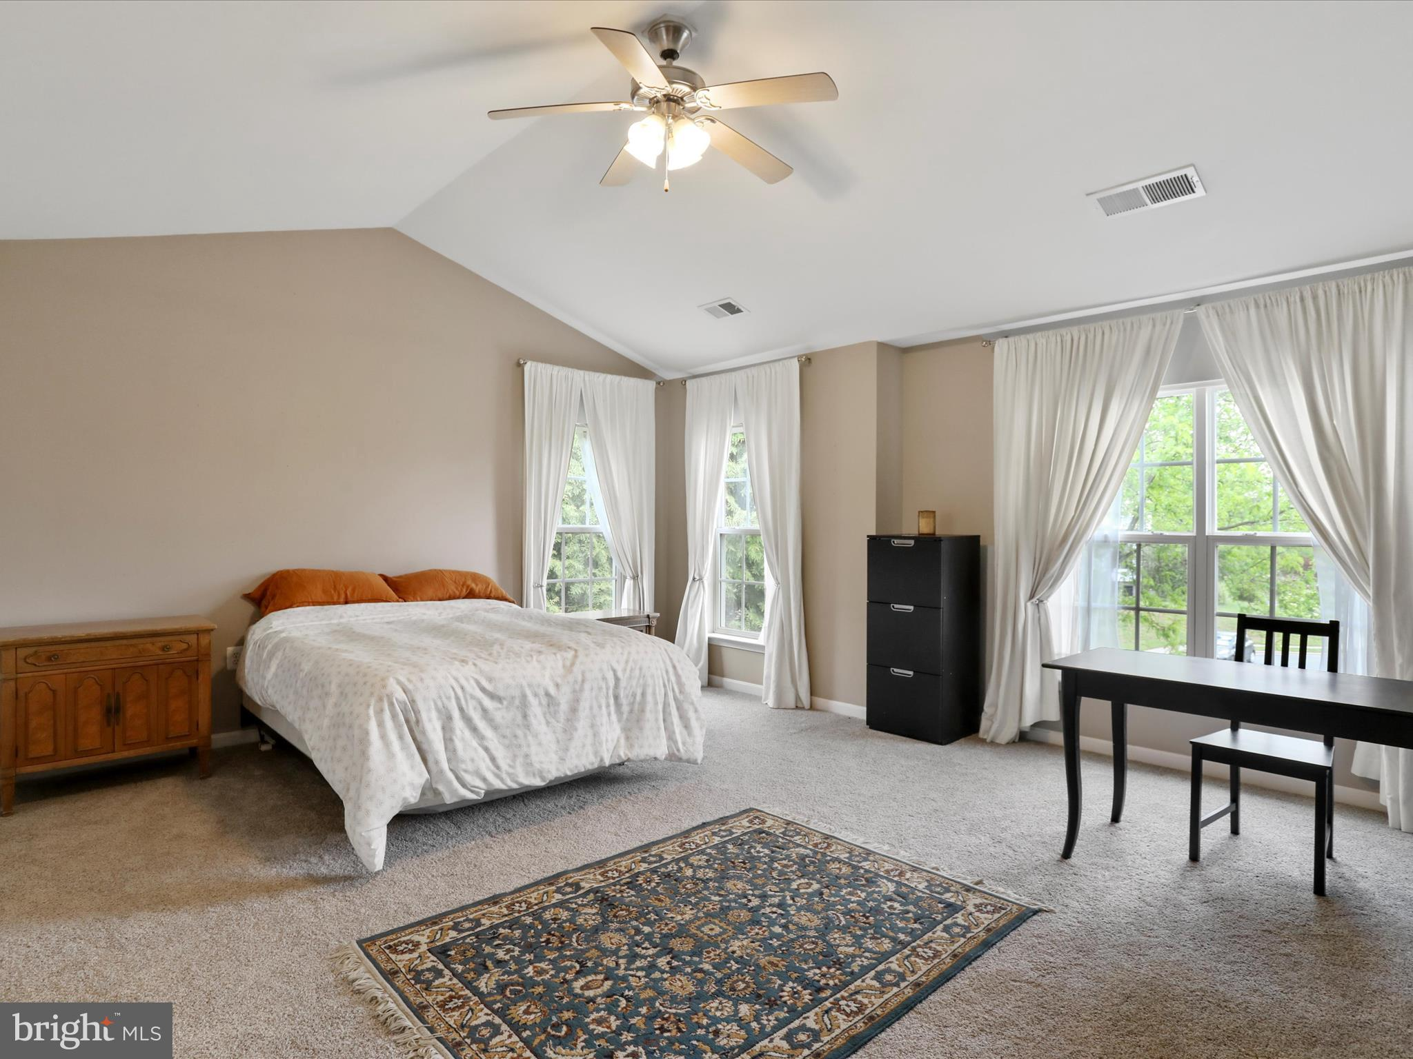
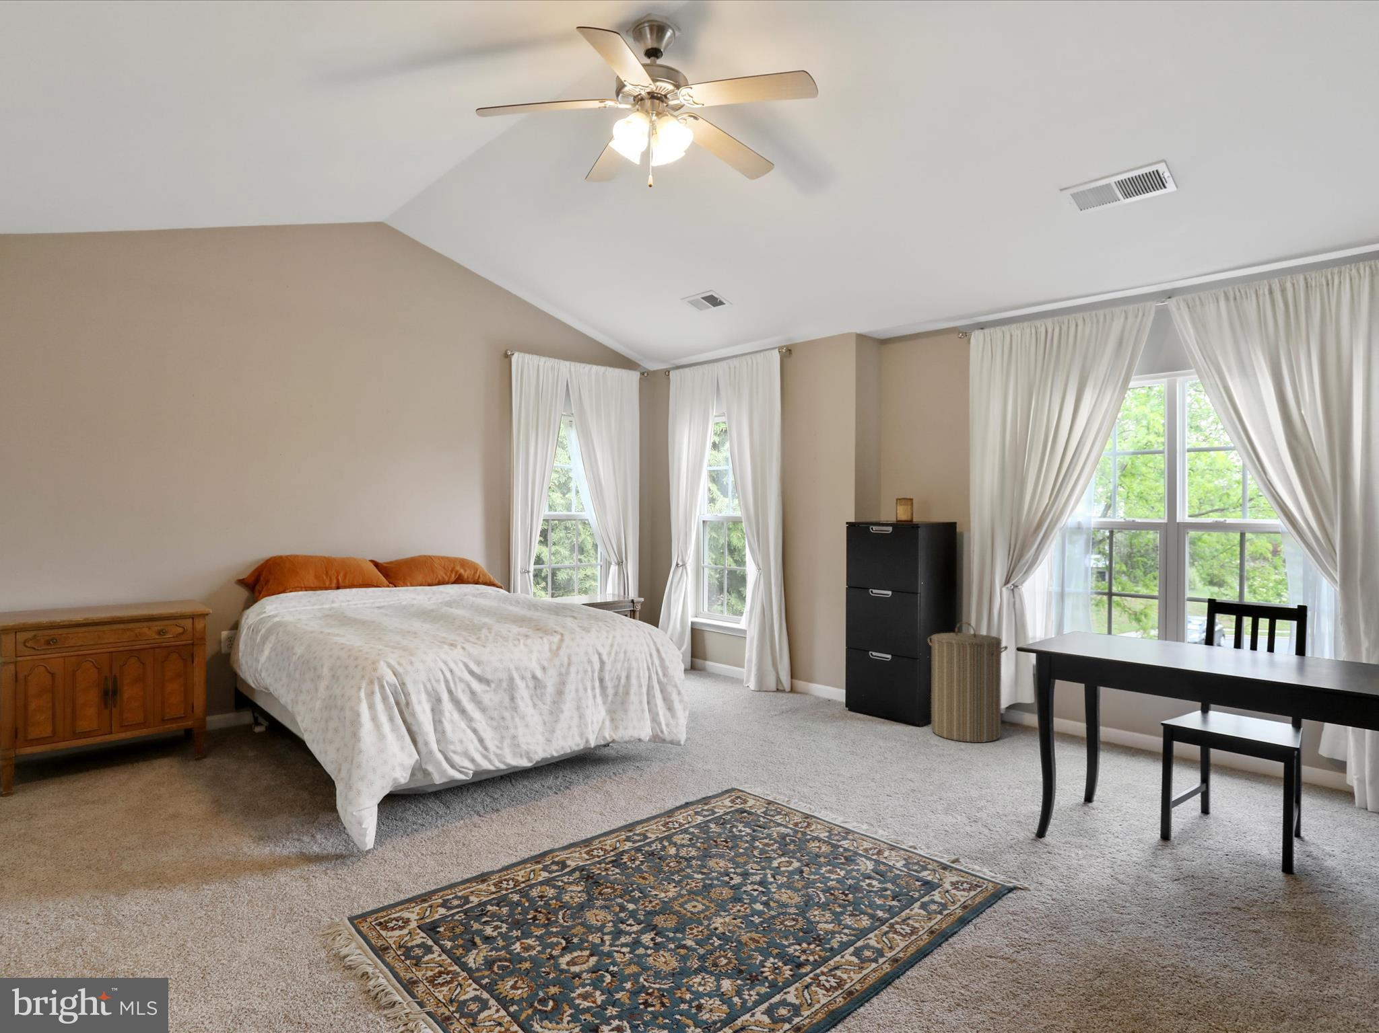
+ laundry hamper [927,622,1009,743]
